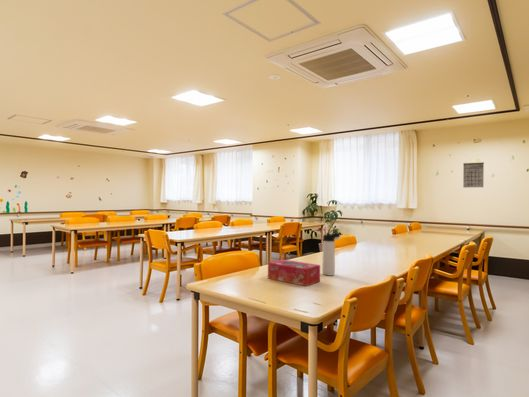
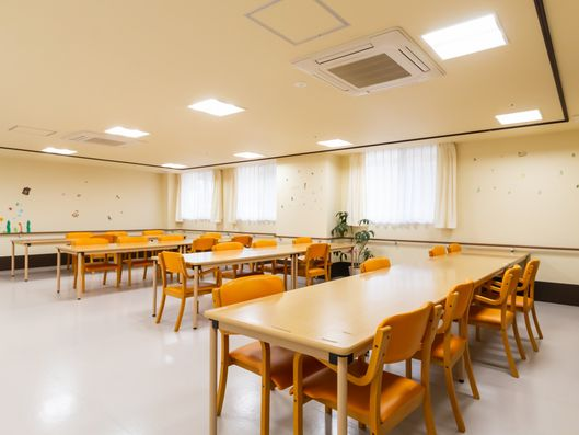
- tissue box [267,258,321,287]
- thermos bottle [321,232,342,277]
- calendar [462,157,485,189]
